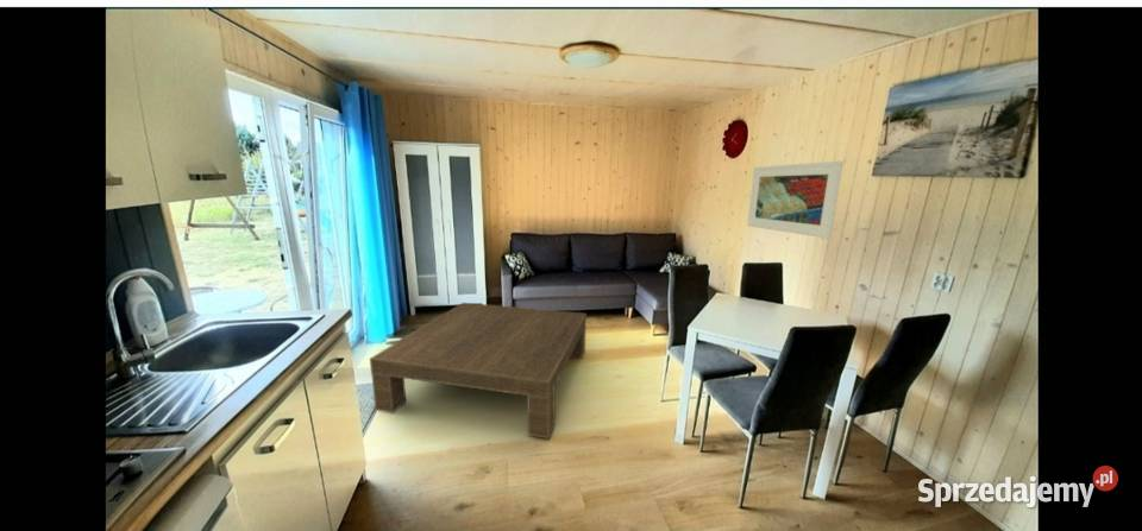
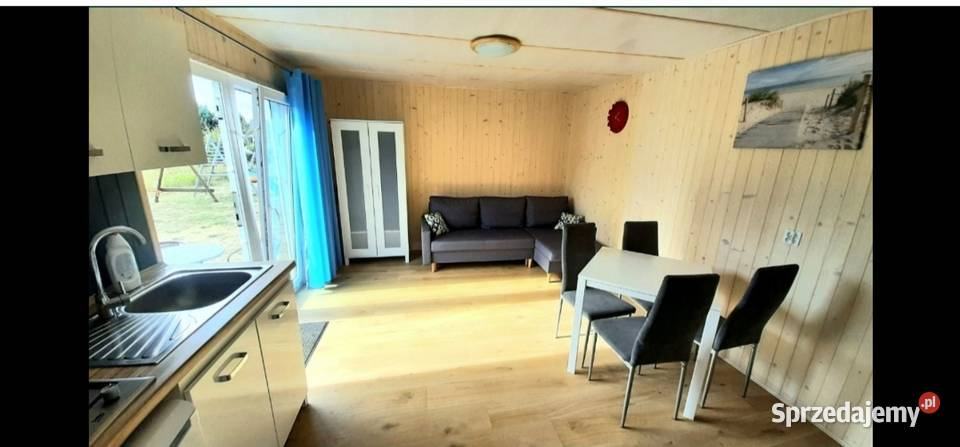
- coffee table [369,302,588,440]
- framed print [746,160,845,240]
